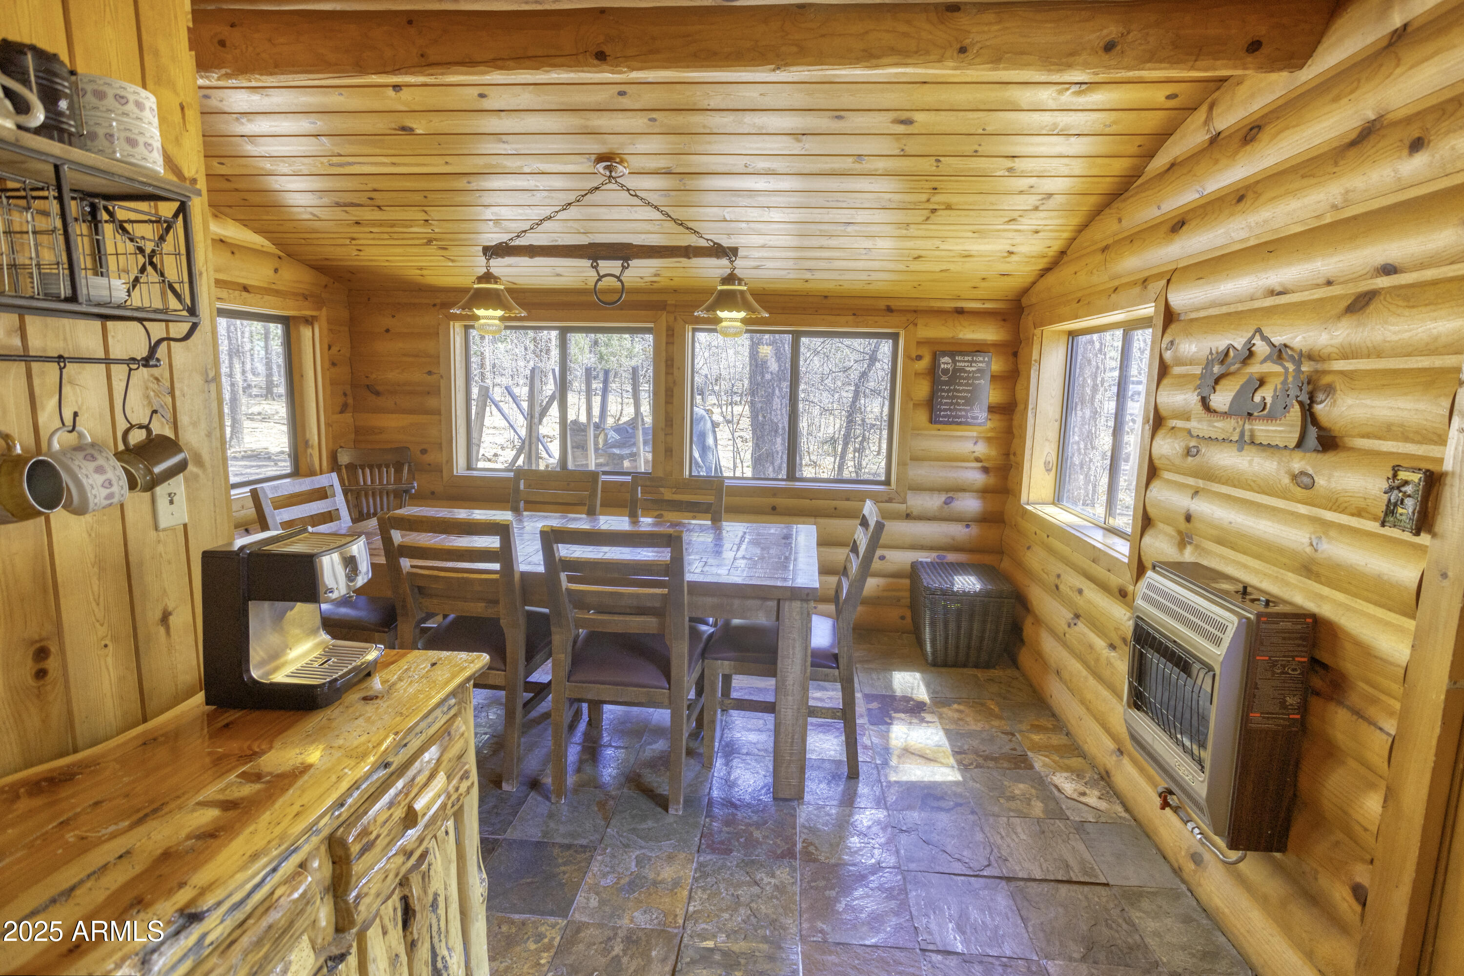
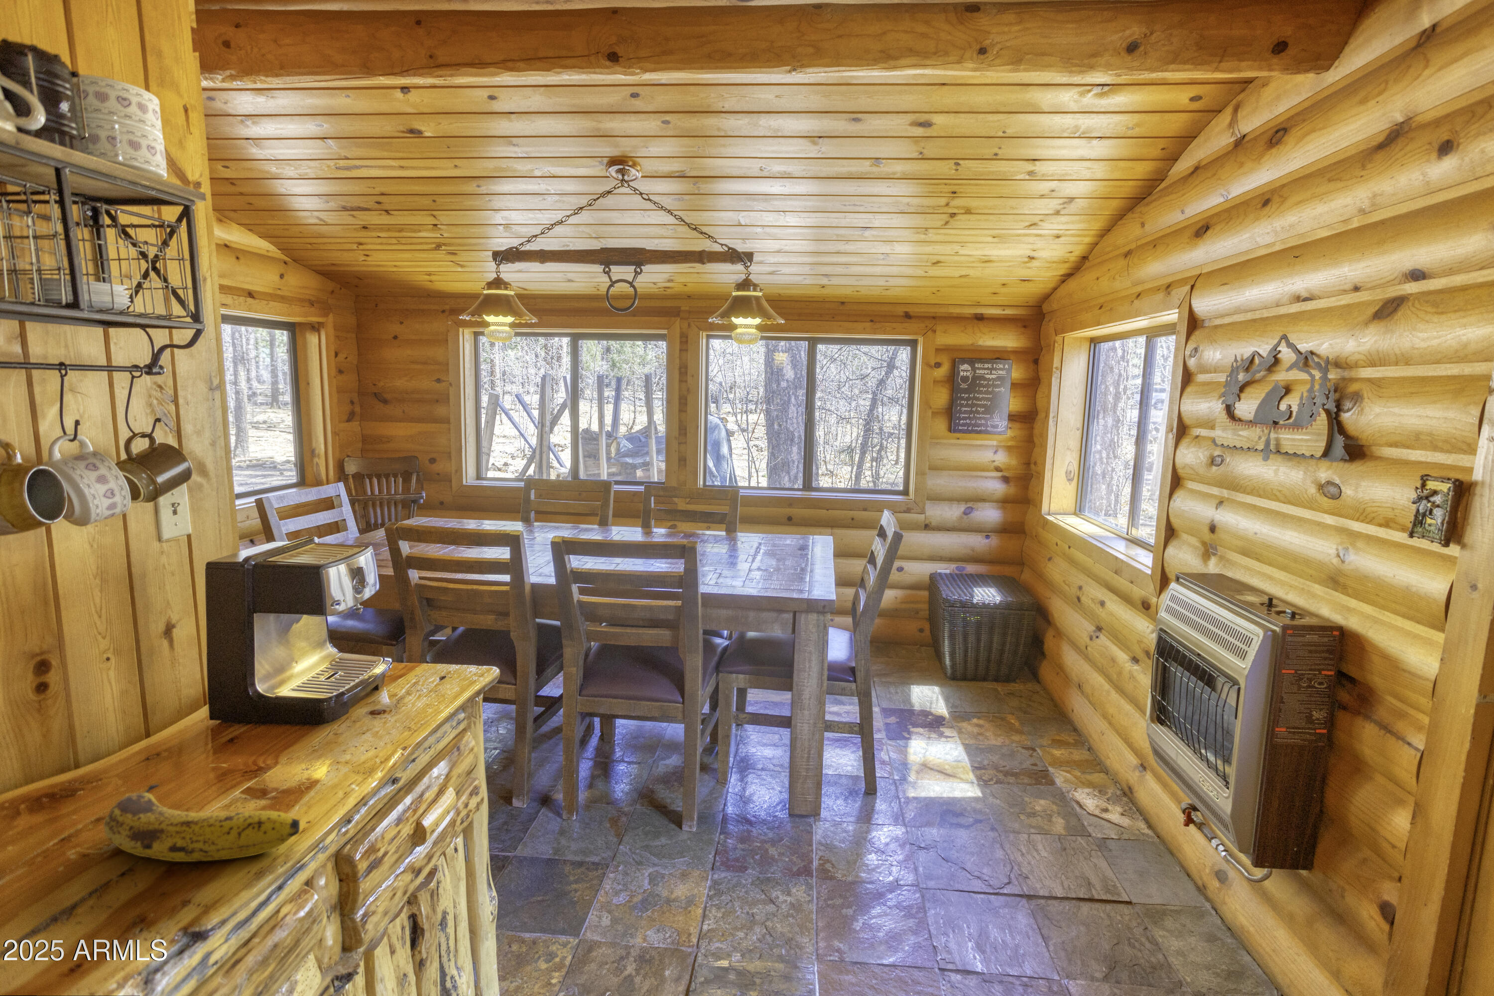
+ fruit [103,784,300,861]
